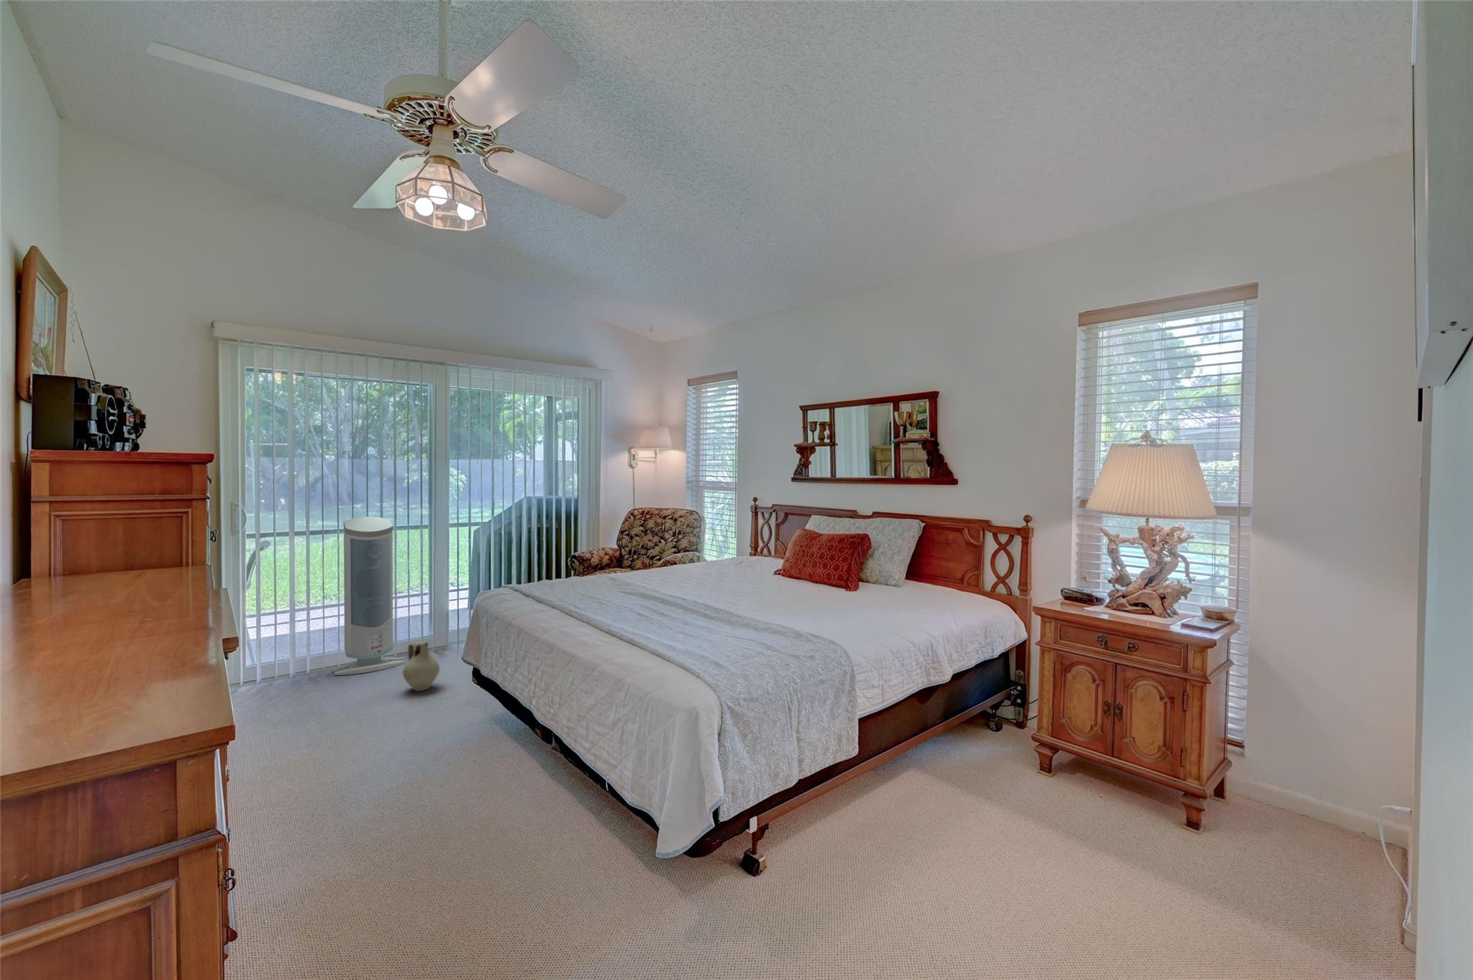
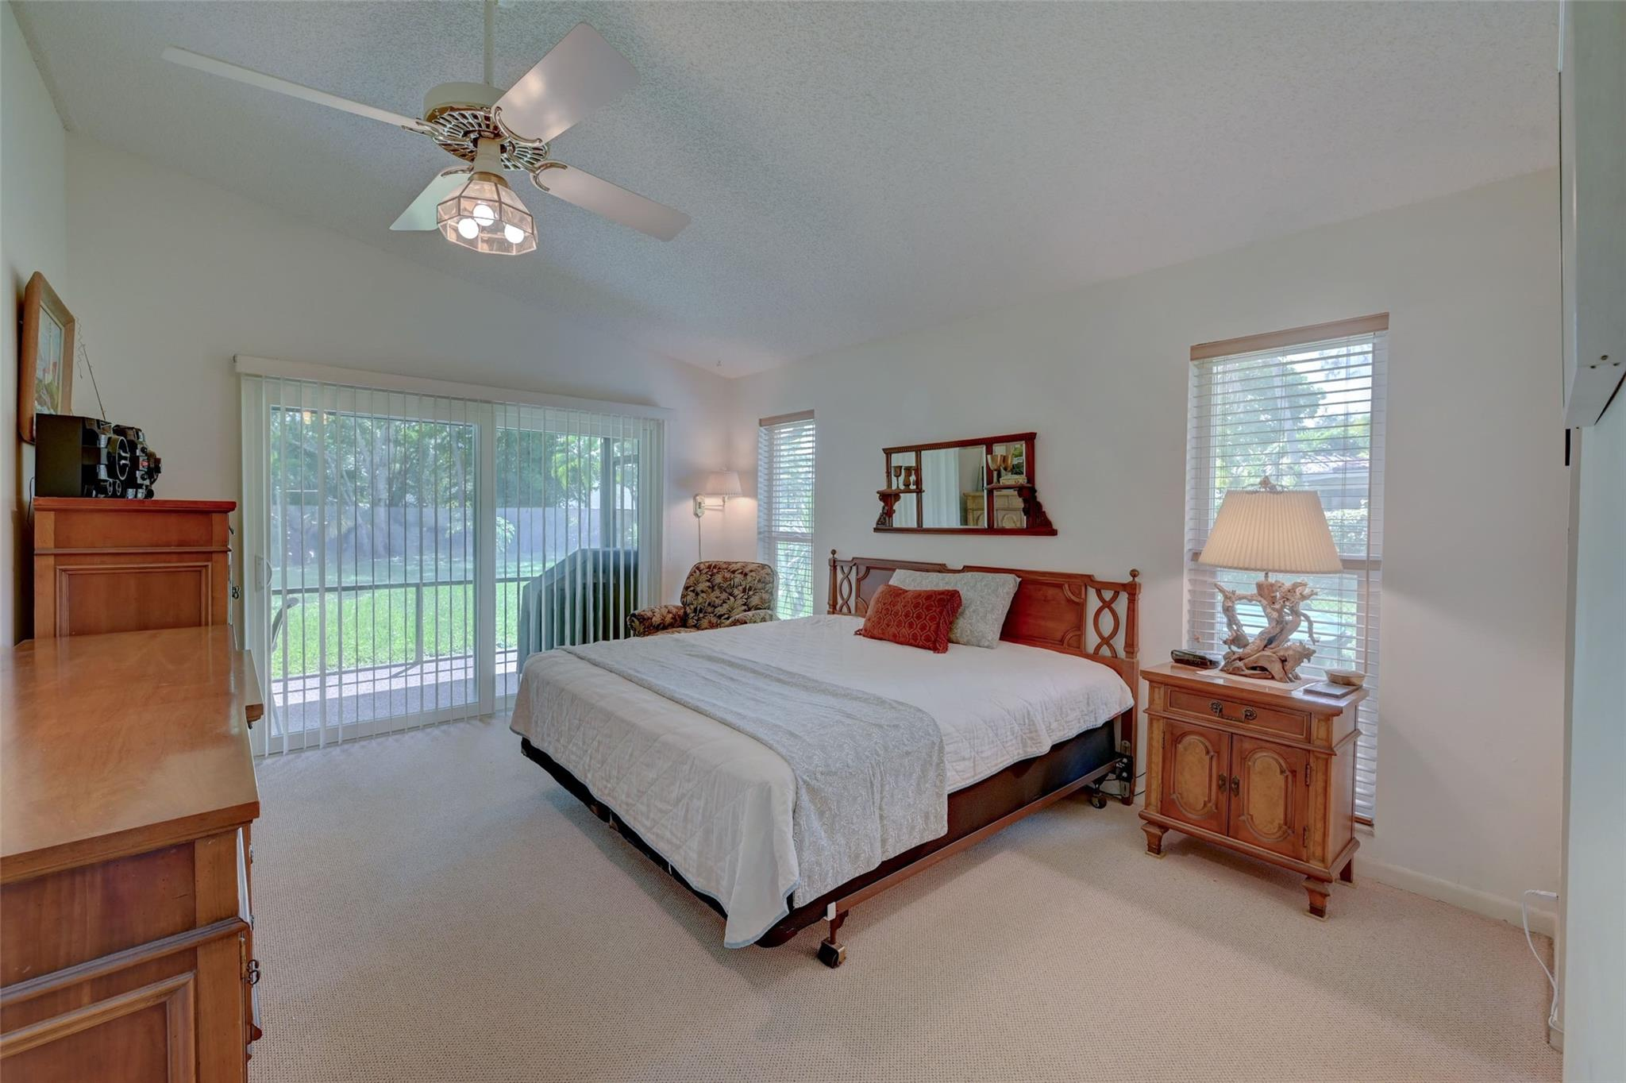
- air purifier [332,516,406,676]
- ceramic jug [402,641,440,692]
